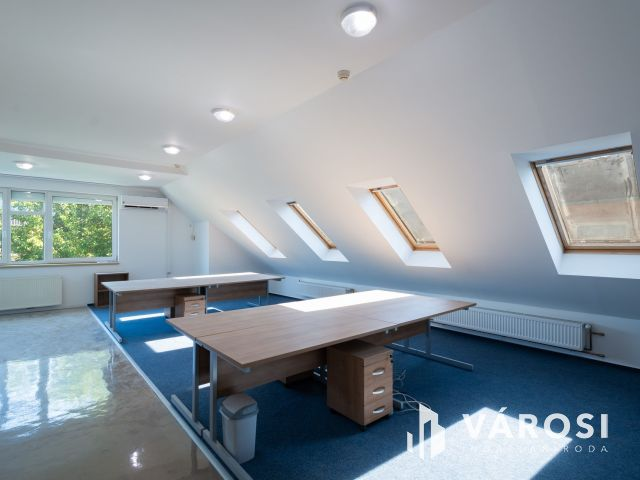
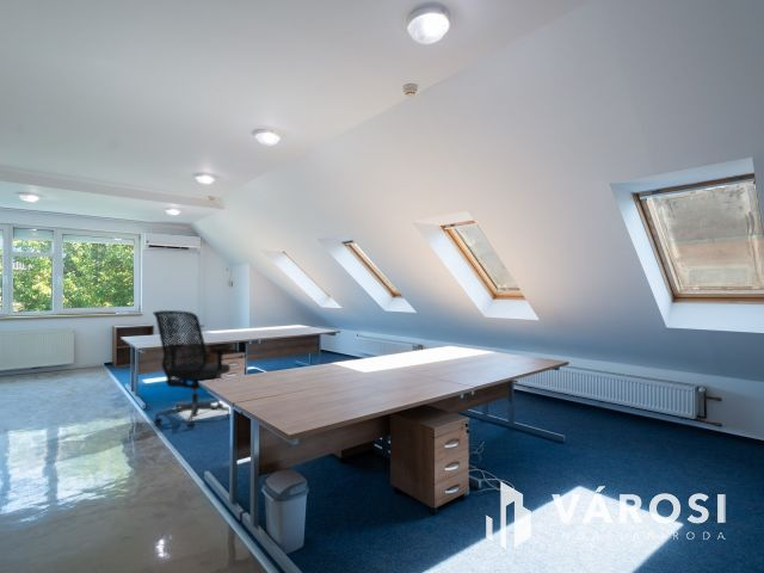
+ office chair [153,309,234,430]
